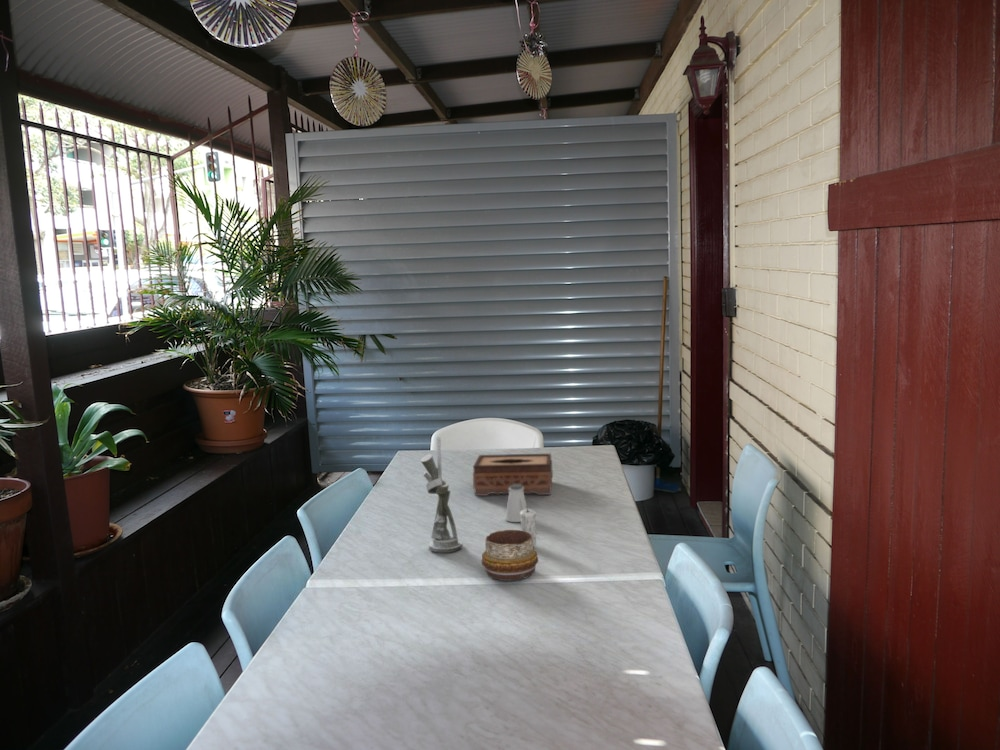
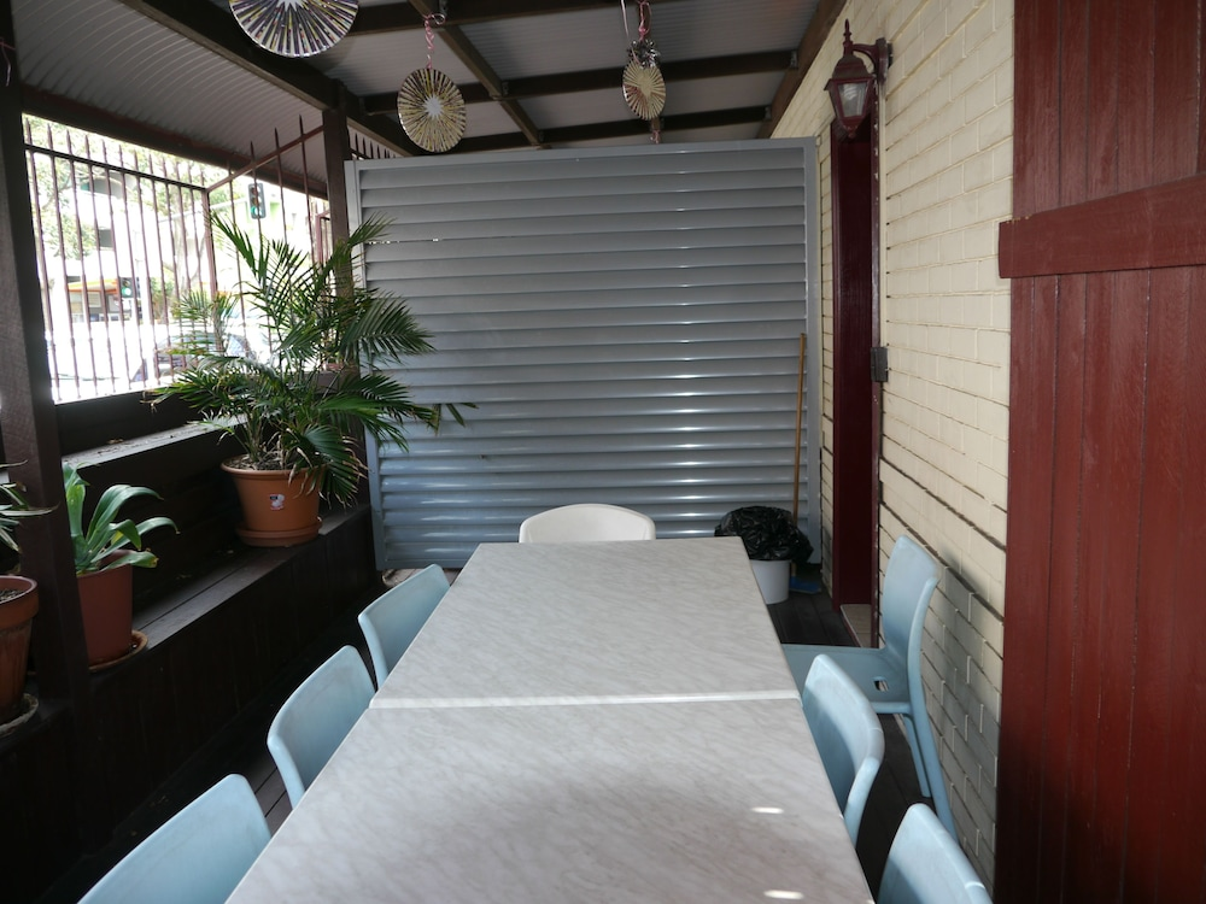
- decorative bowl [481,529,539,582]
- tissue box [472,453,554,497]
- utensil holder [419,437,463,553]
- candle [520,505,538,548]
- saltshaker [504,484,528,523]
